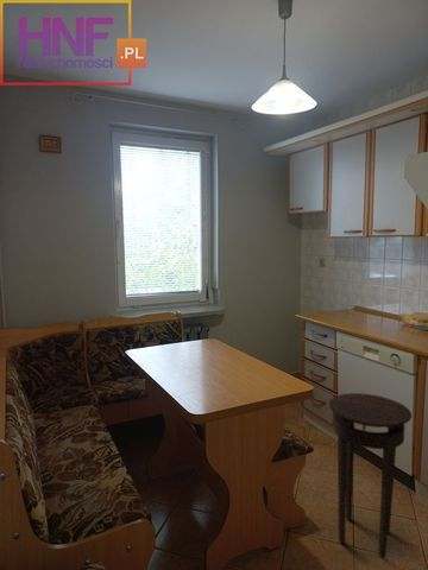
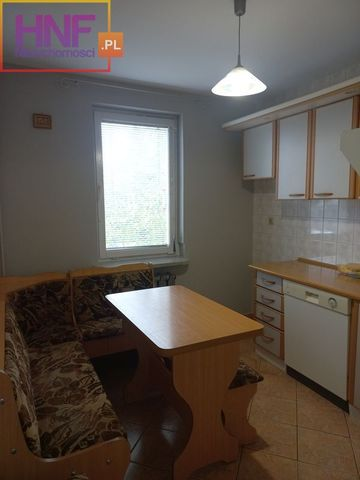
- stool [328,392,413,559]
